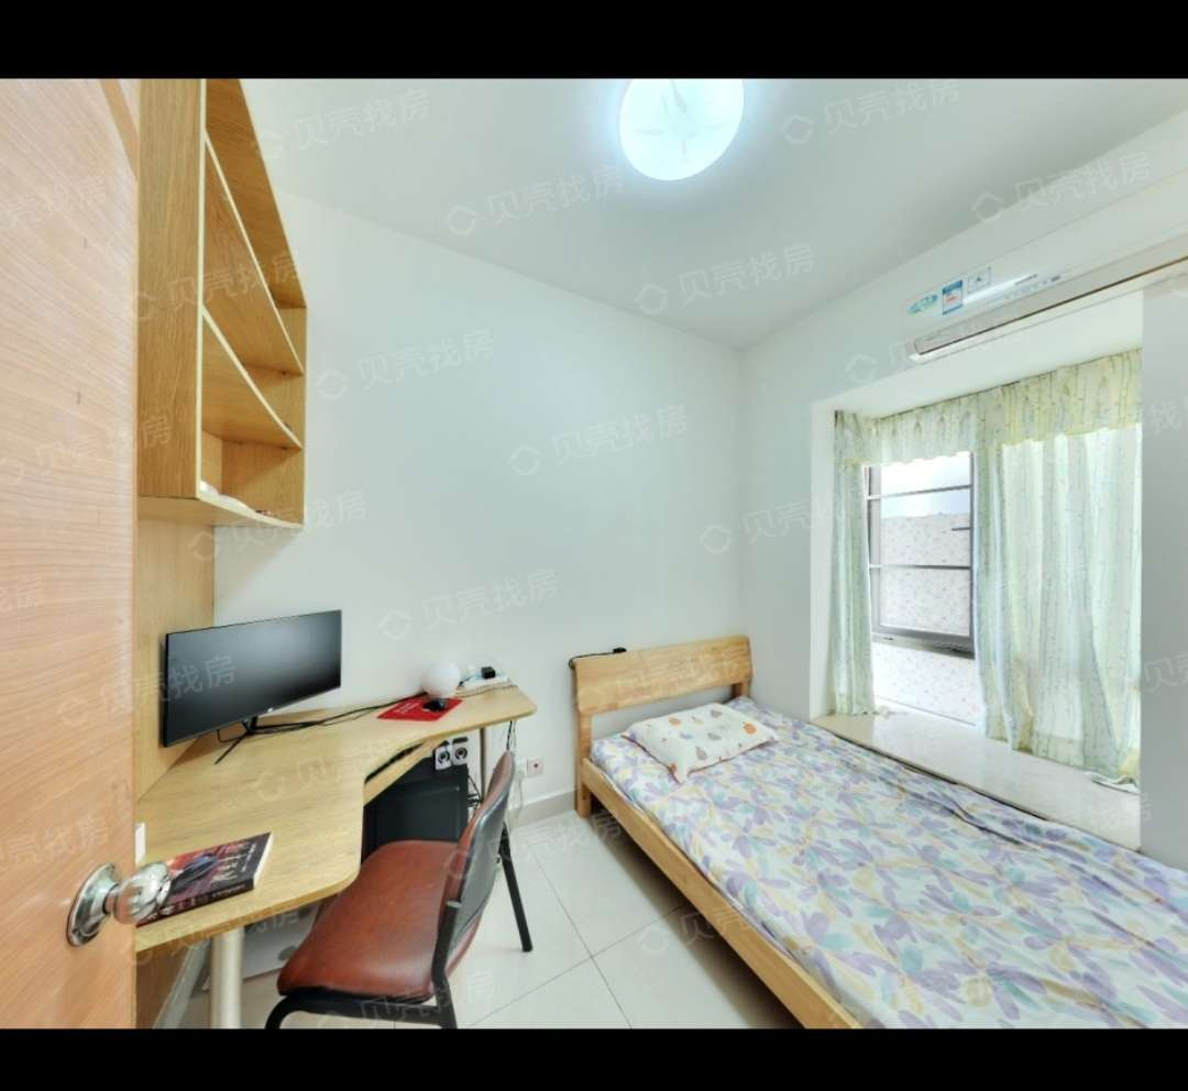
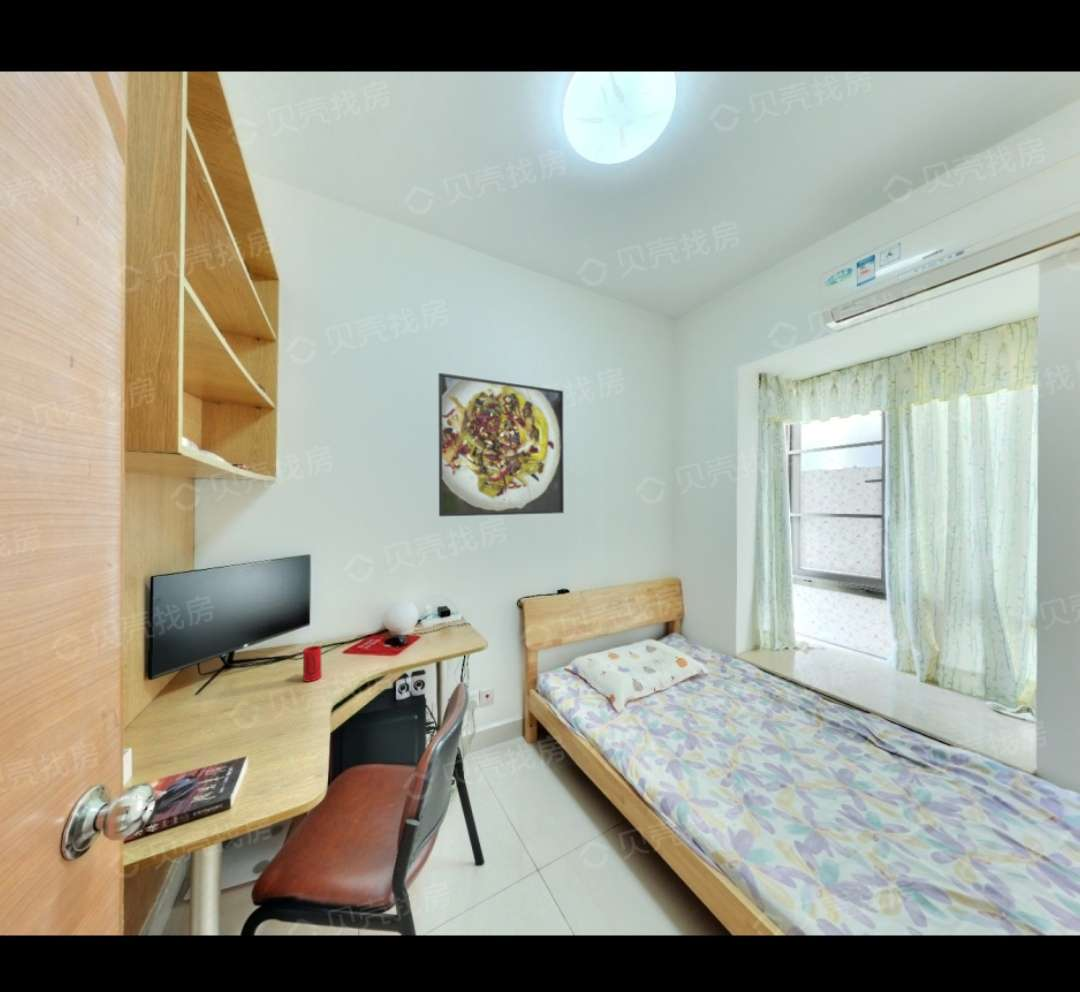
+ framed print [438,372,565,517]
+ cup [302,645,323,683]
